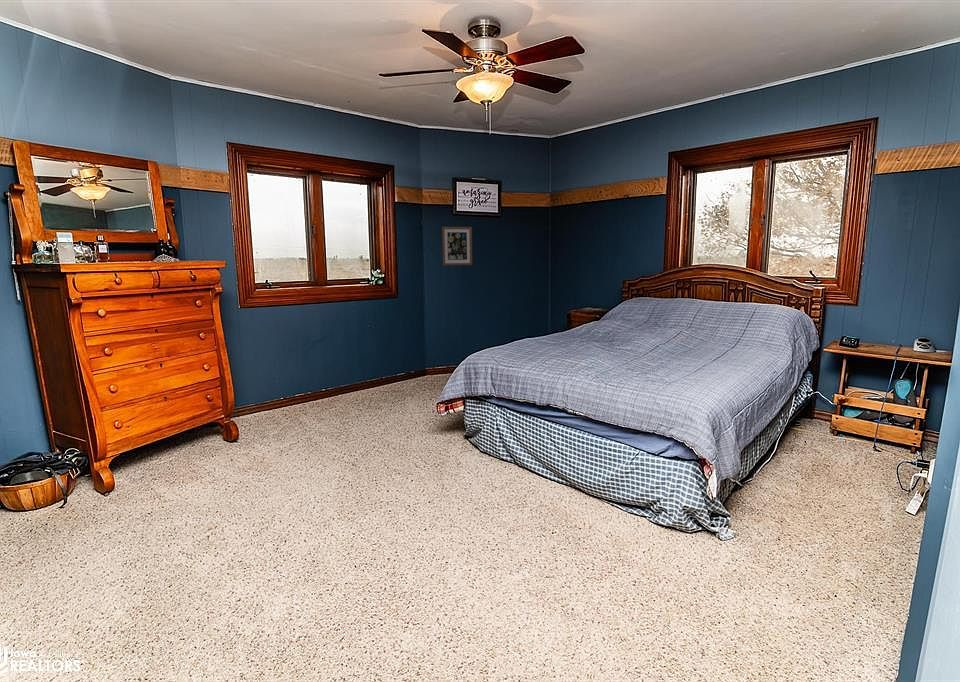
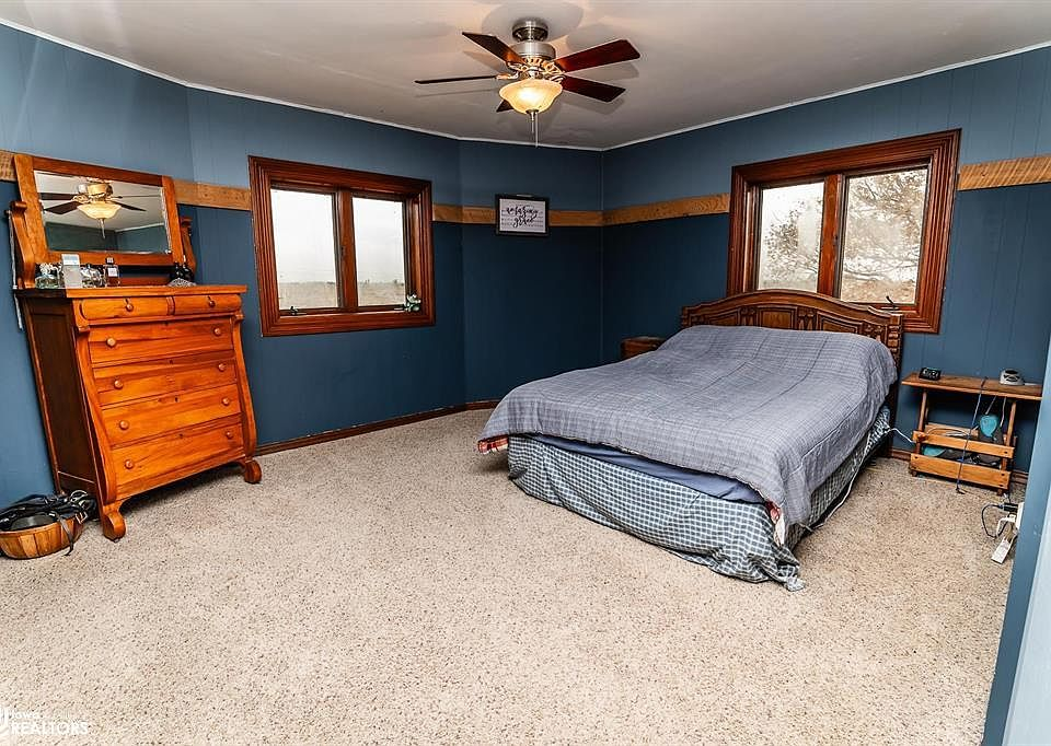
- wall art [441,226,473,266]
